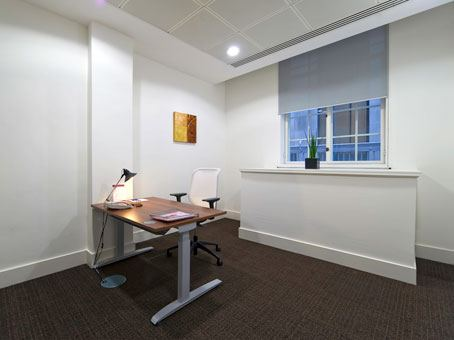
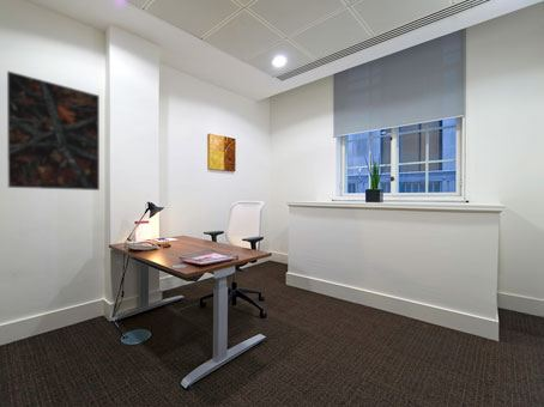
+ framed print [6,69,101,192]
